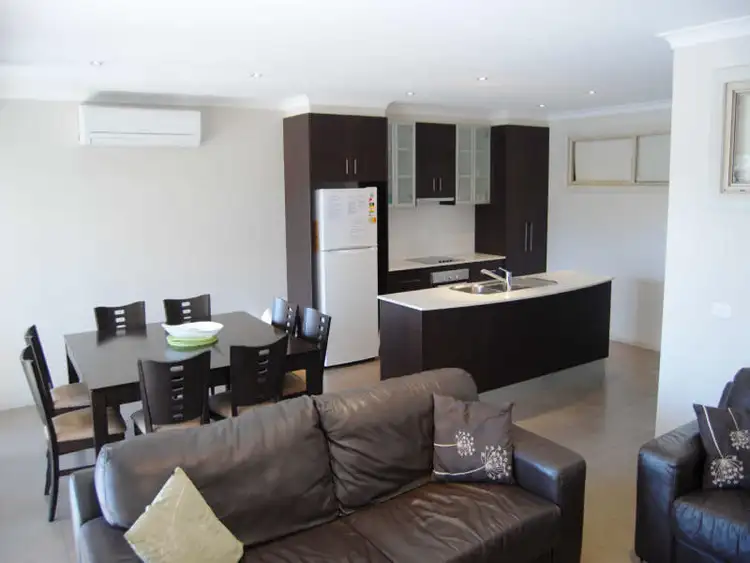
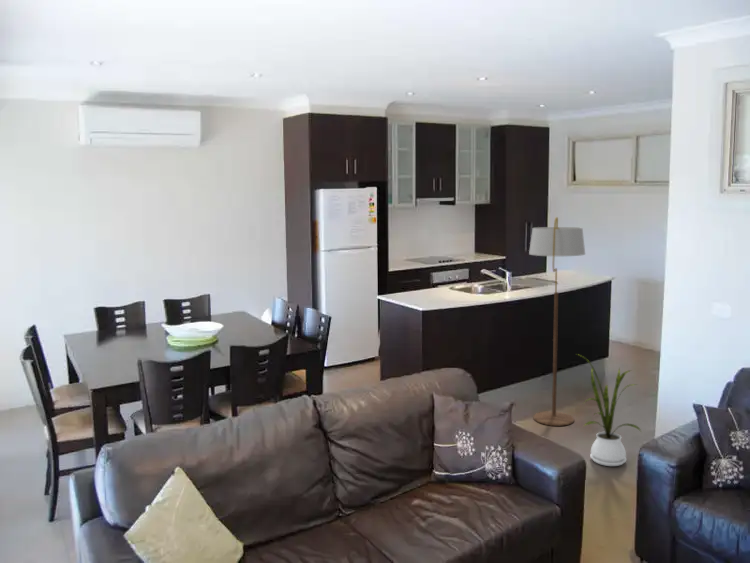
+ floor lamp [528,216,586,427]
+ house plant [576,353,643,467]
